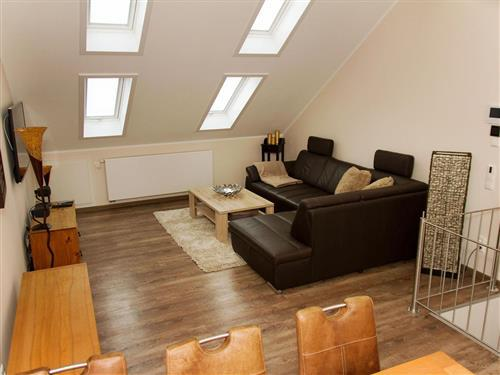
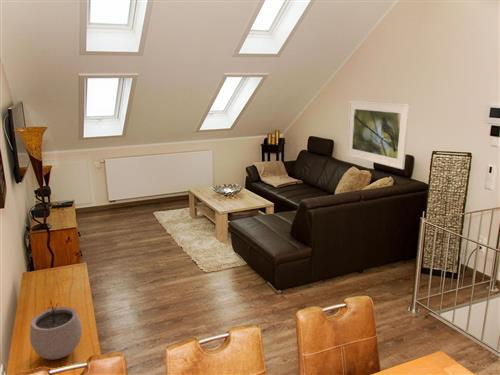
+ plant pot [29,299,83,361]
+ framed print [346,99,411,170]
